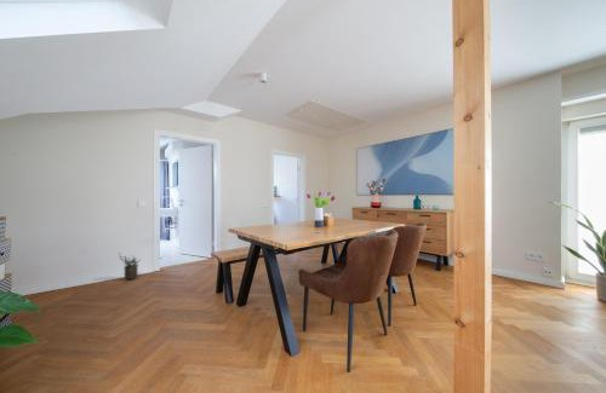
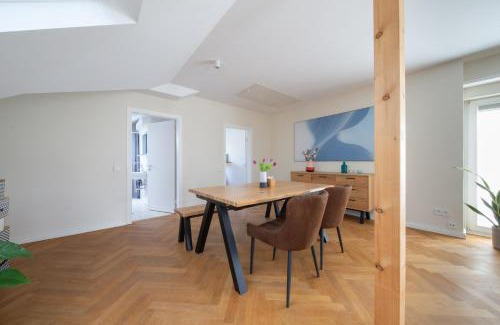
- potted plant [118,252,142,281]
